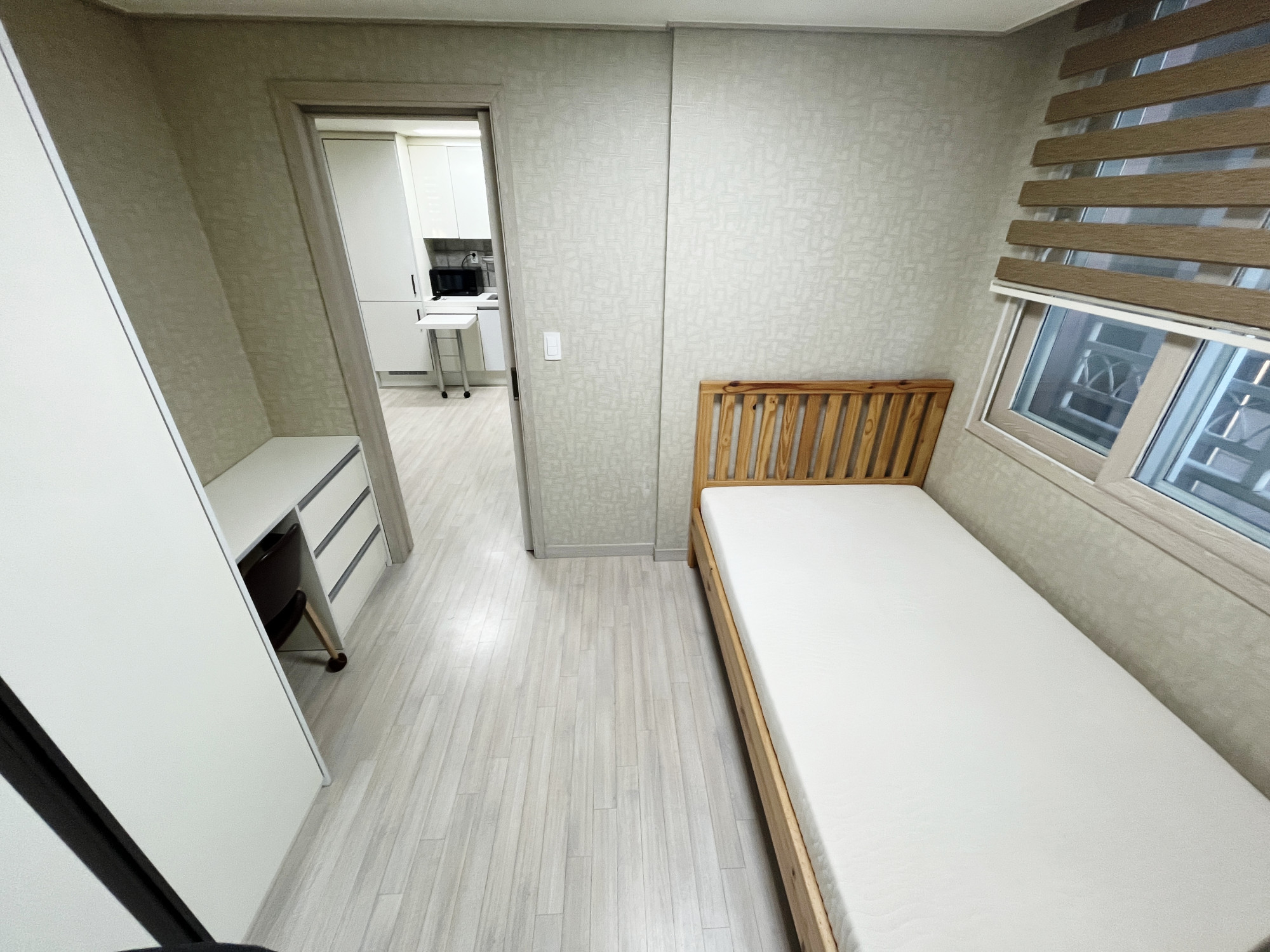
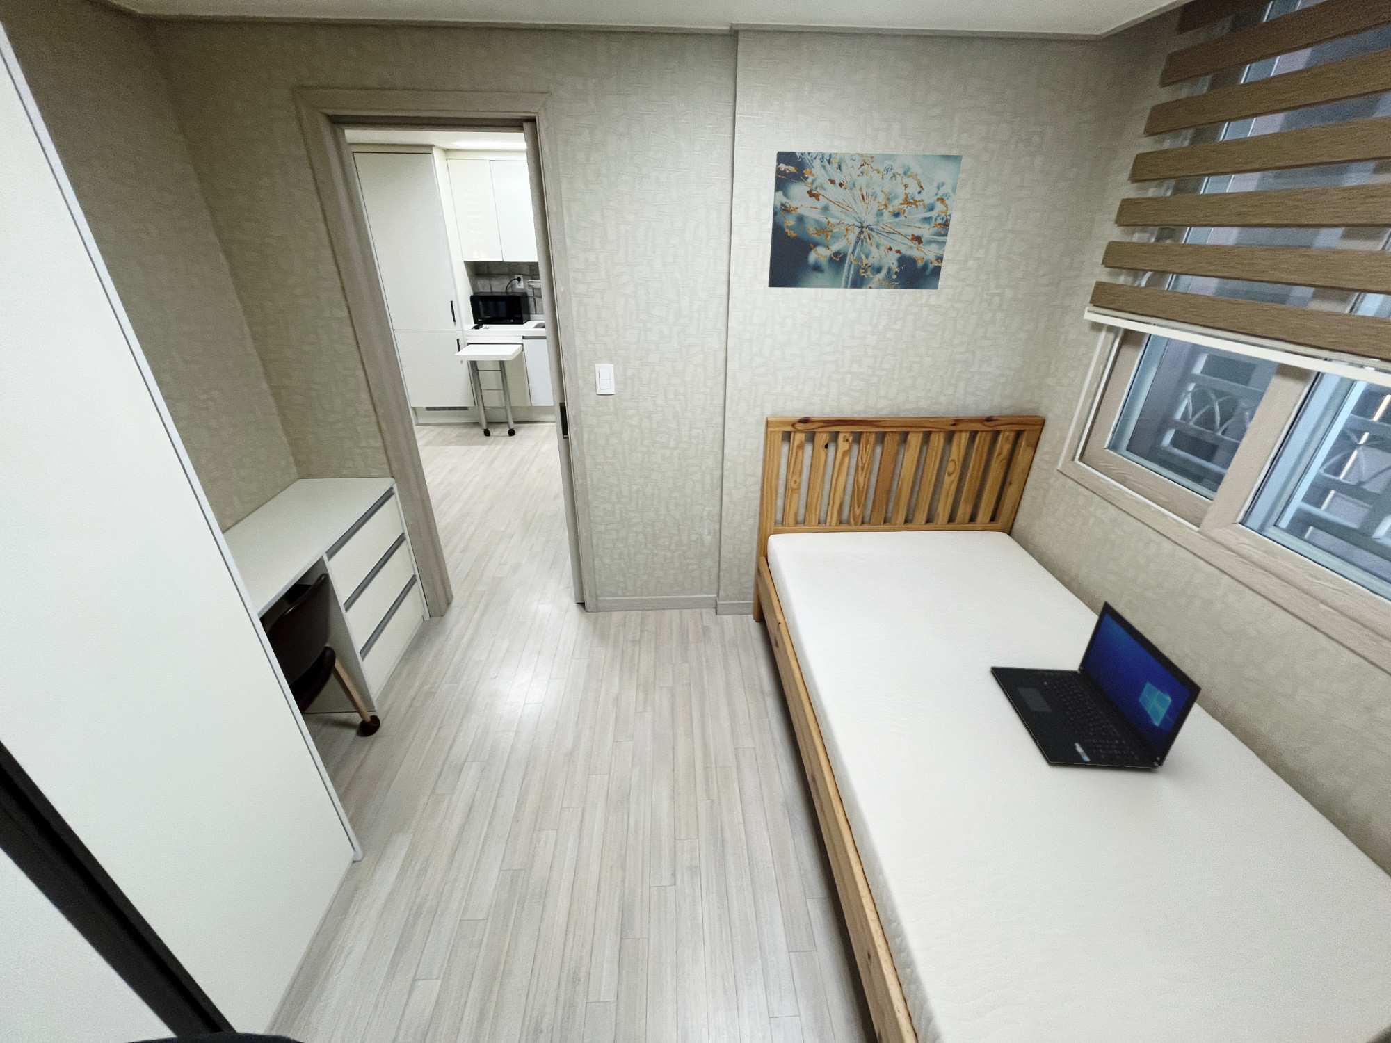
+ wall art [768,151,963,290]
+ laptop [990,600,1203,770]
